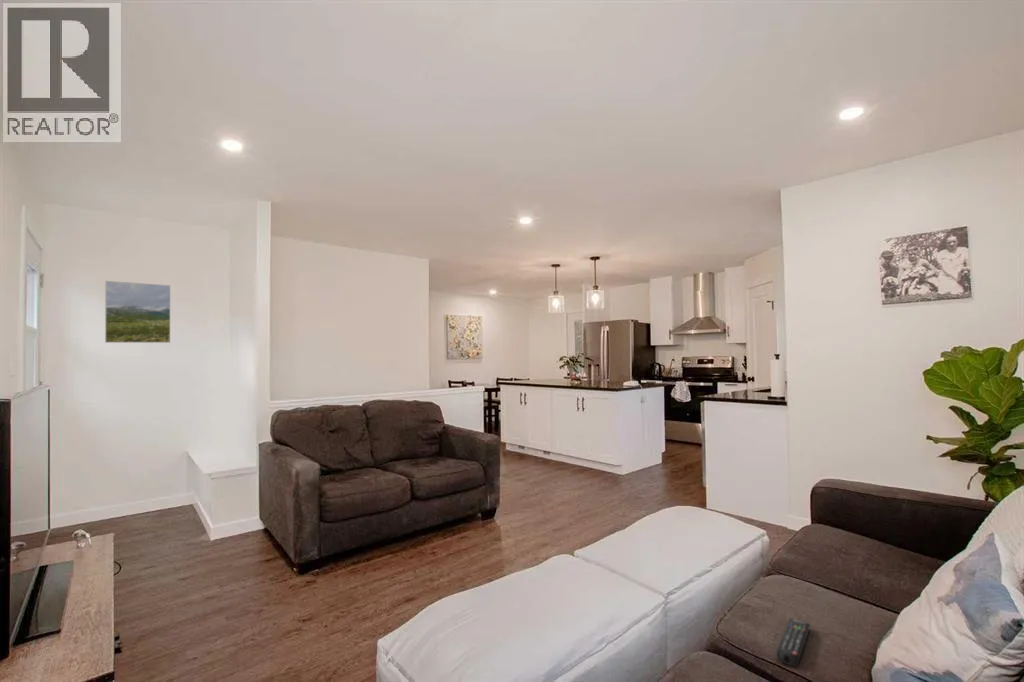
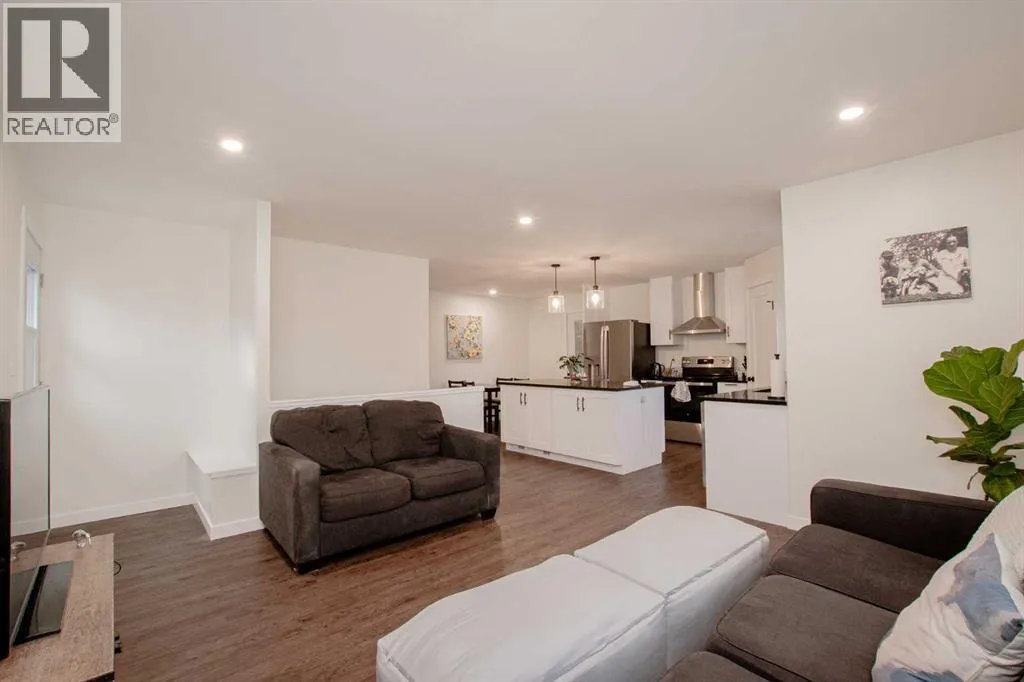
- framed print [104,280,171,344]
- remote control [776,617,811,667]
